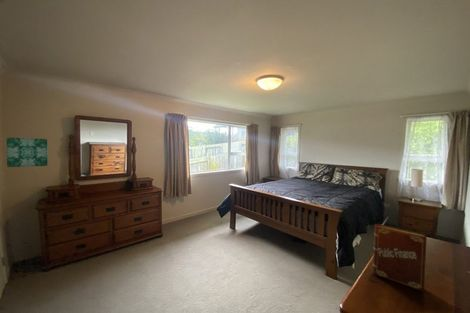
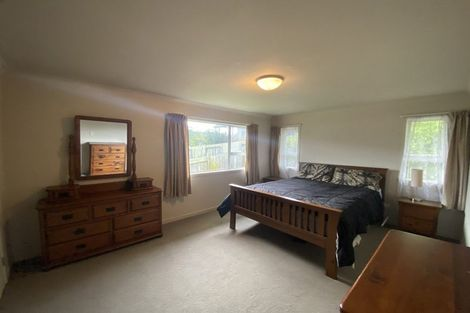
- wall art [6,137,49,168]
- book [372,223,428,293]
